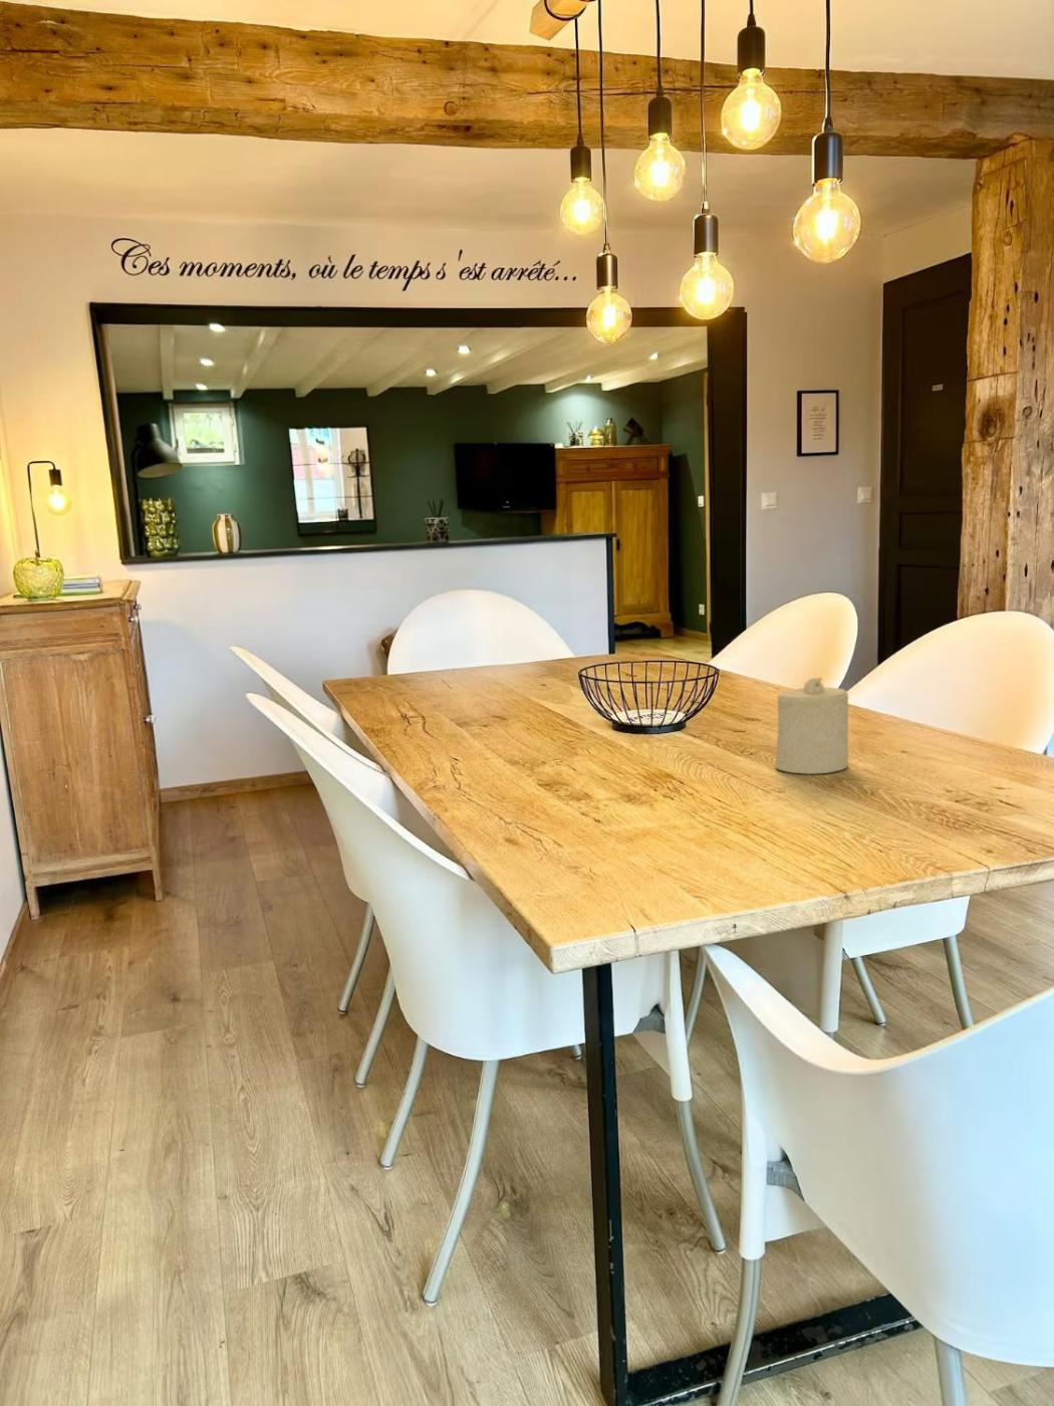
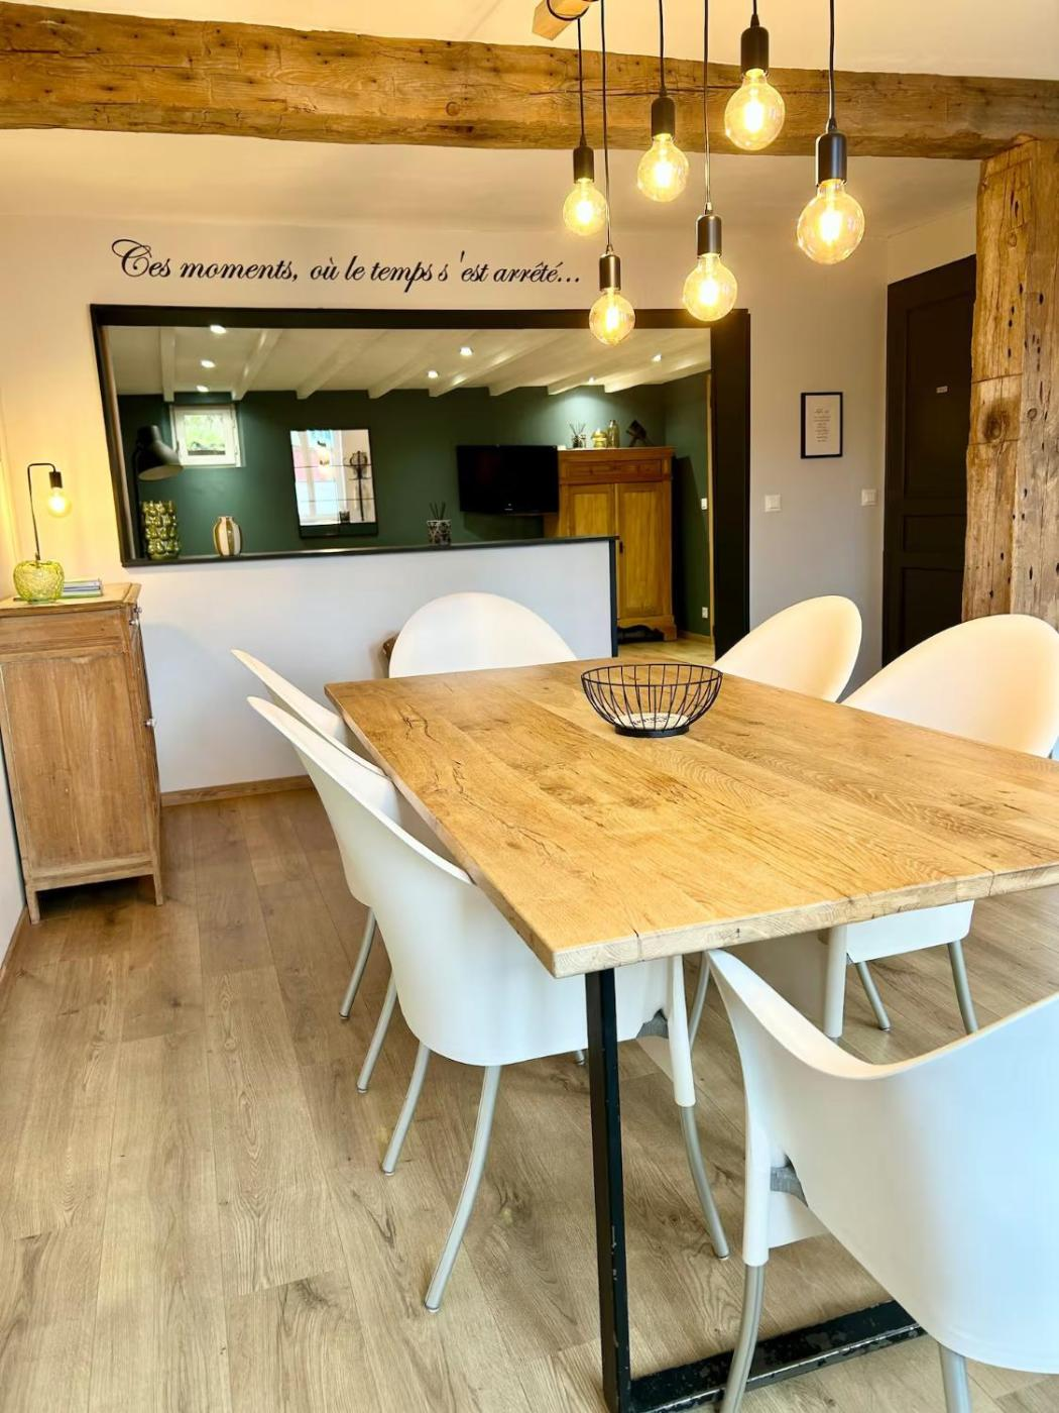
- candle [775,676,849,775]
